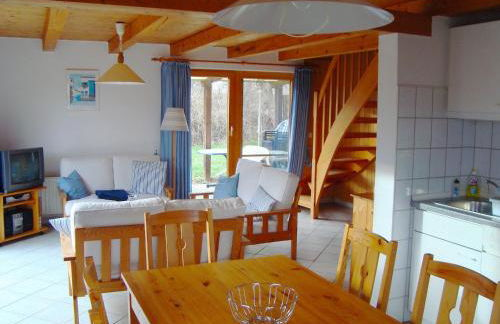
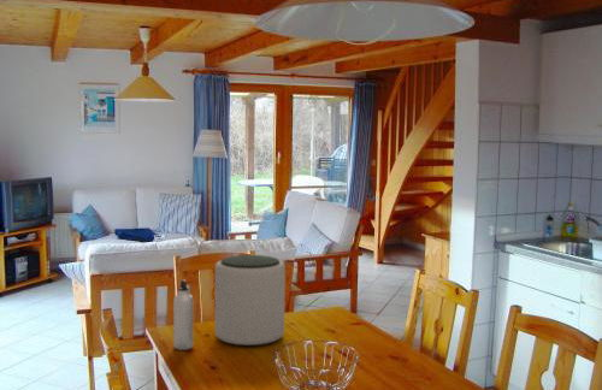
+ plant pot [214,254,287,347]
+ water bottle [172,278,194,351]
